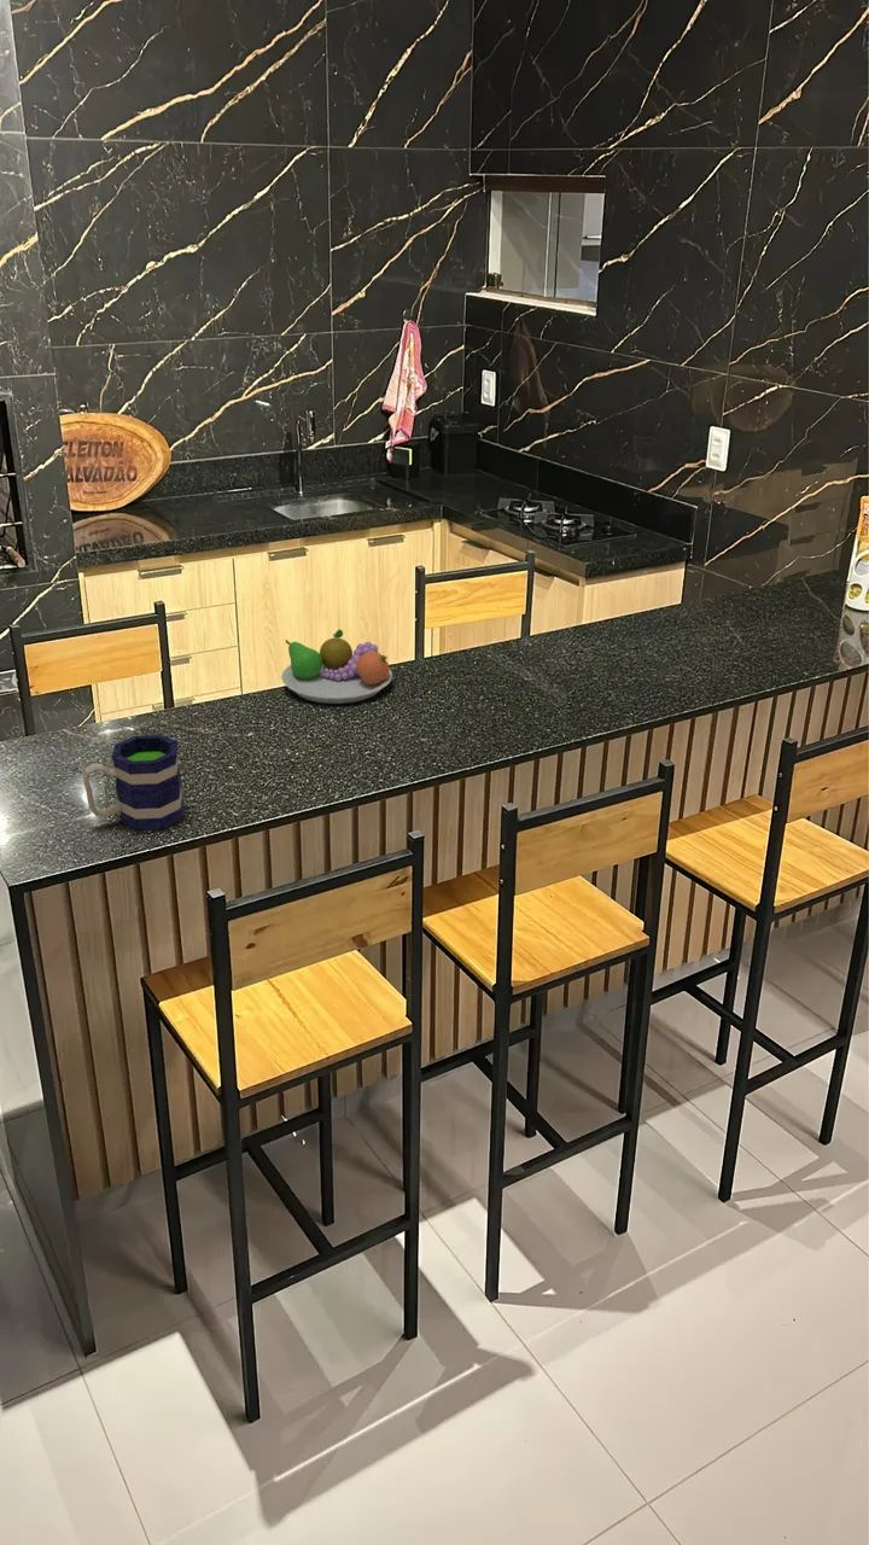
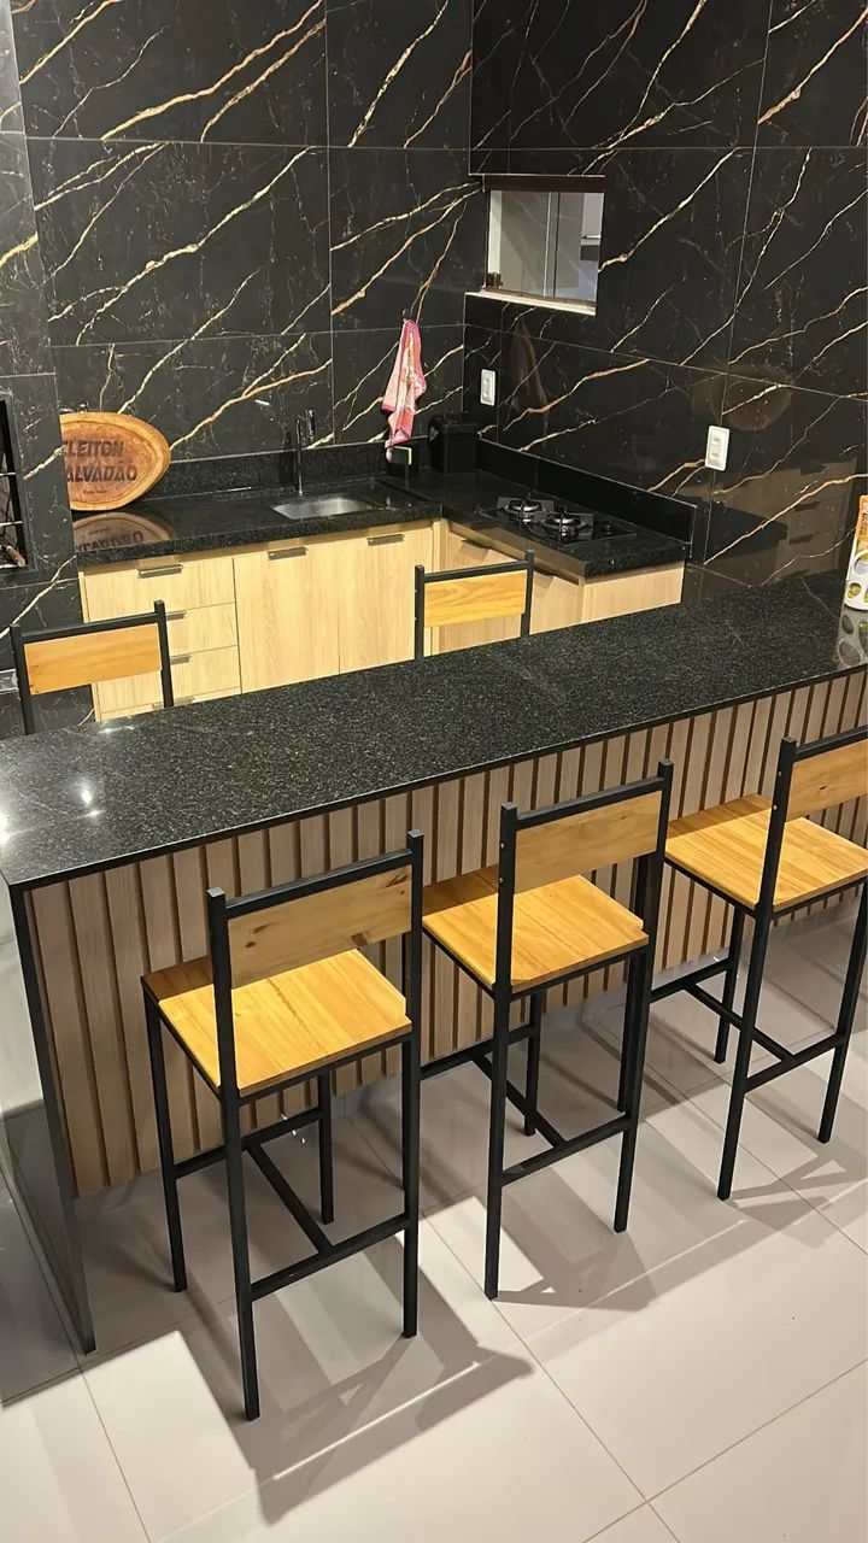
- mug [82,734,186,832]
- fruit bowl [280,629,393,705]
